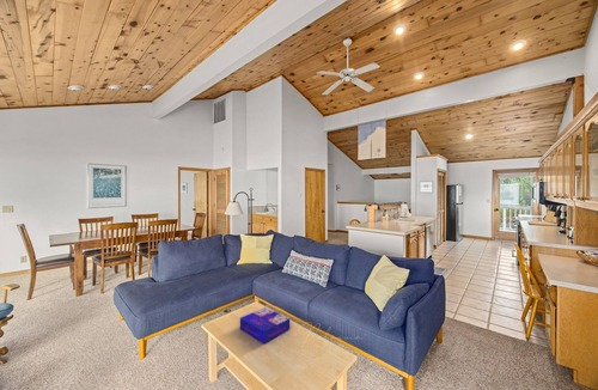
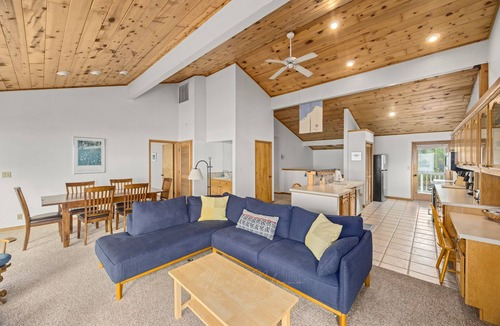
- board game [239,306,291,345]
